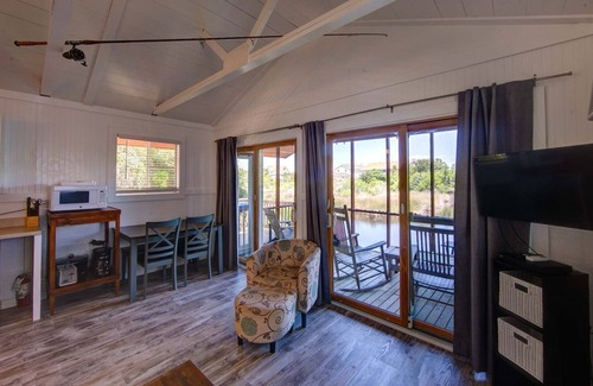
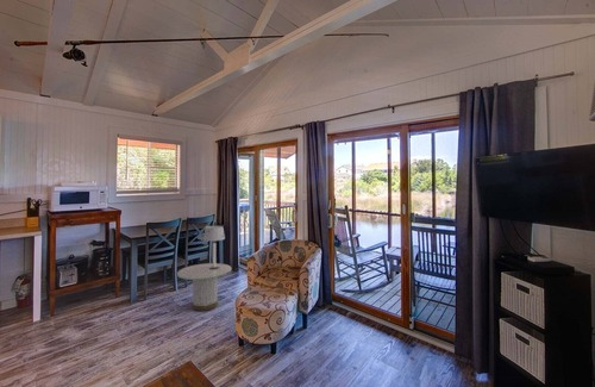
+ table lamp [202,225,226,270]
+ side table [176,262,233,312]
